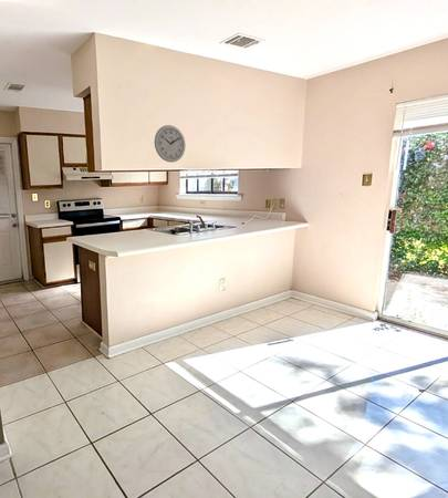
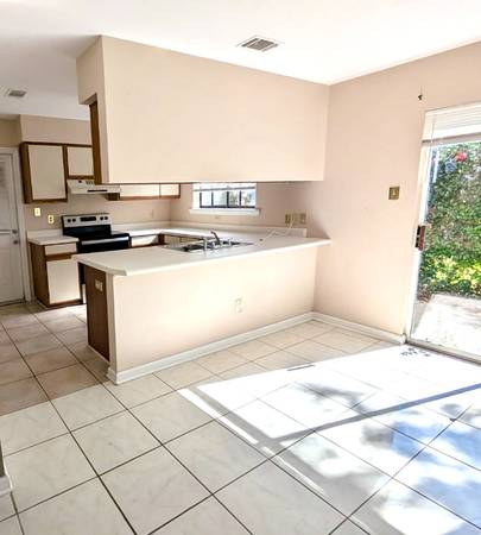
- wall clock [154,124,187,164]
